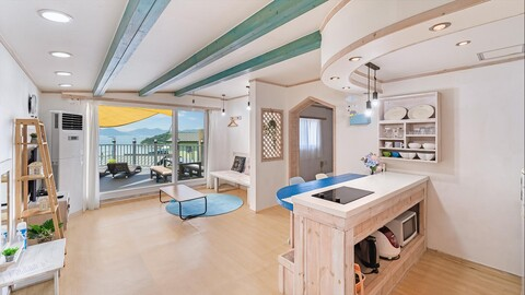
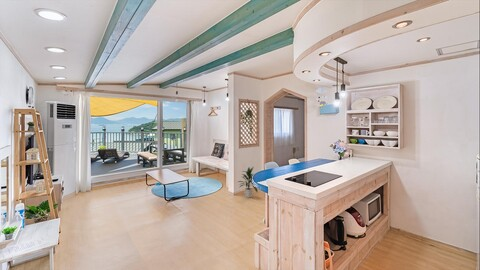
+ indoor plant [237,166,258,199]
